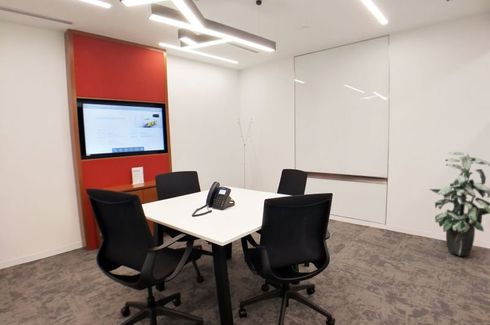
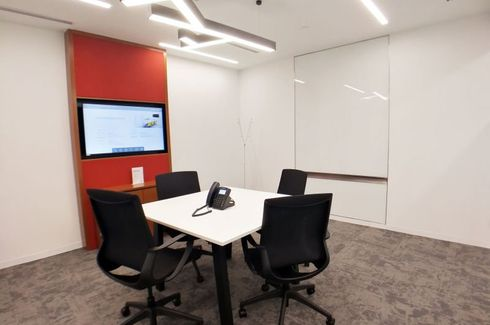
- indoor plant [428,151,490,257]
